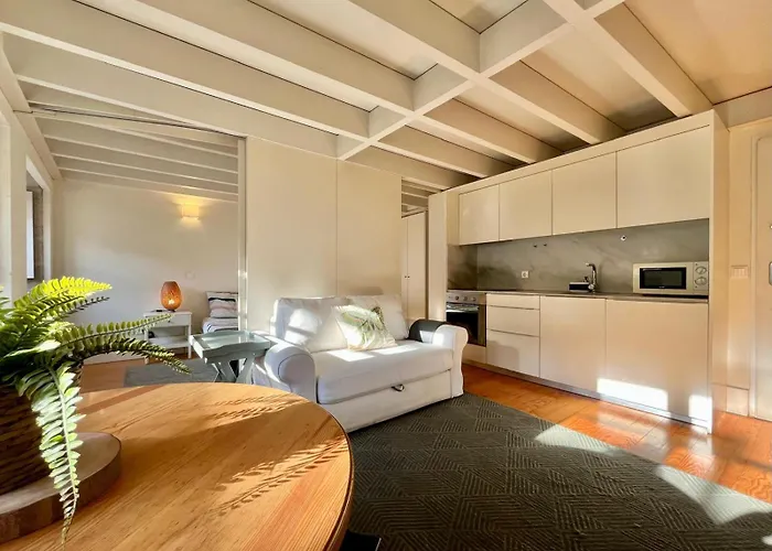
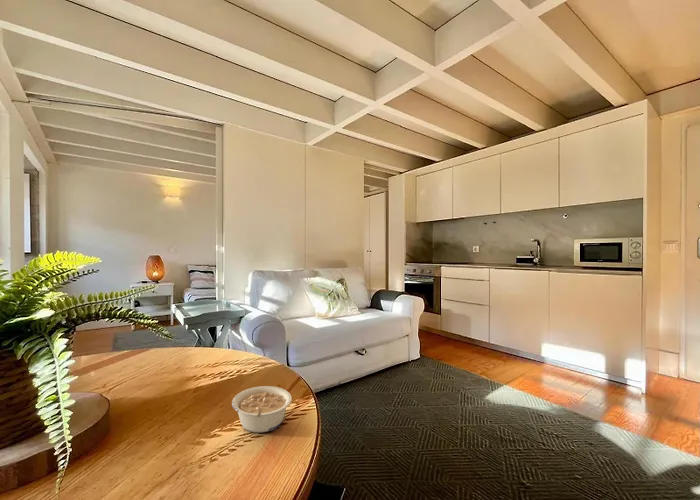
+ legume [231,385,293,433]
